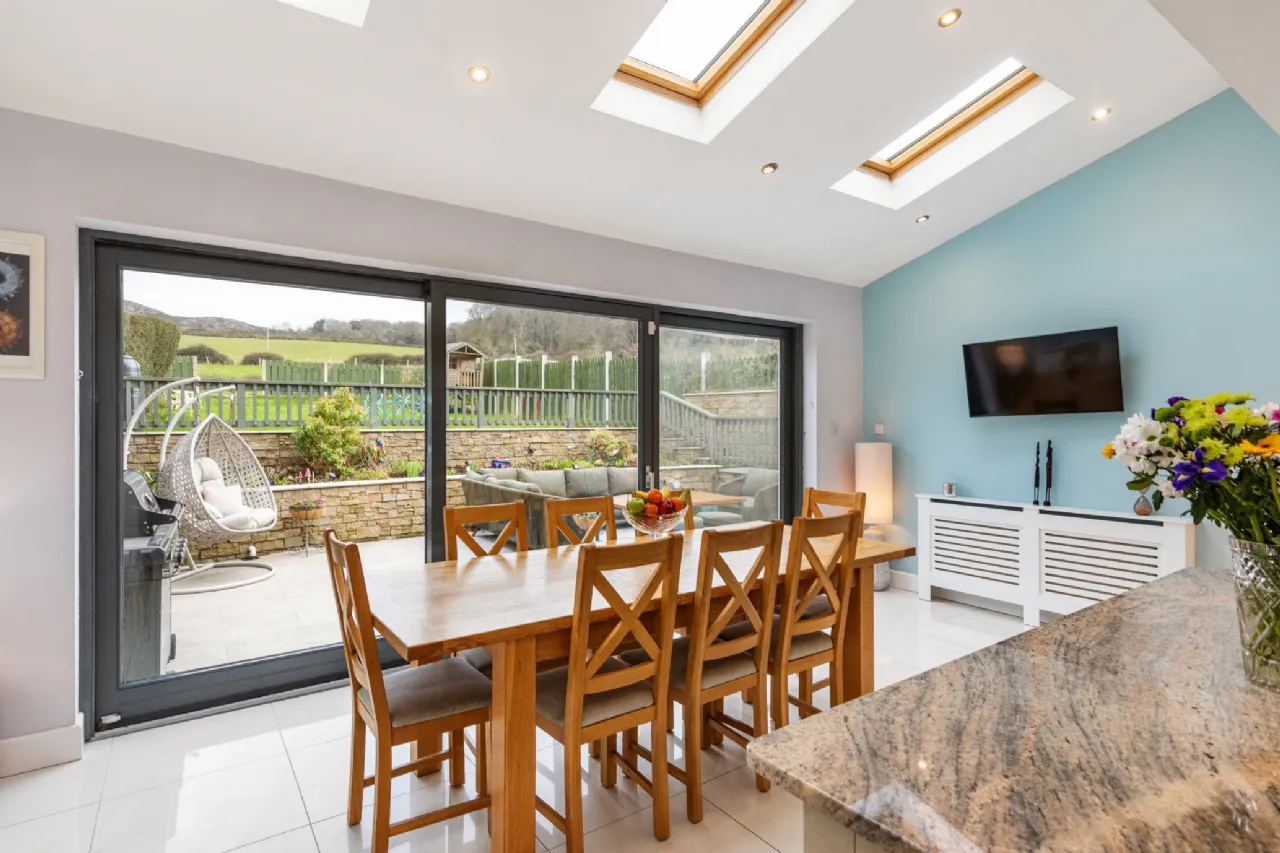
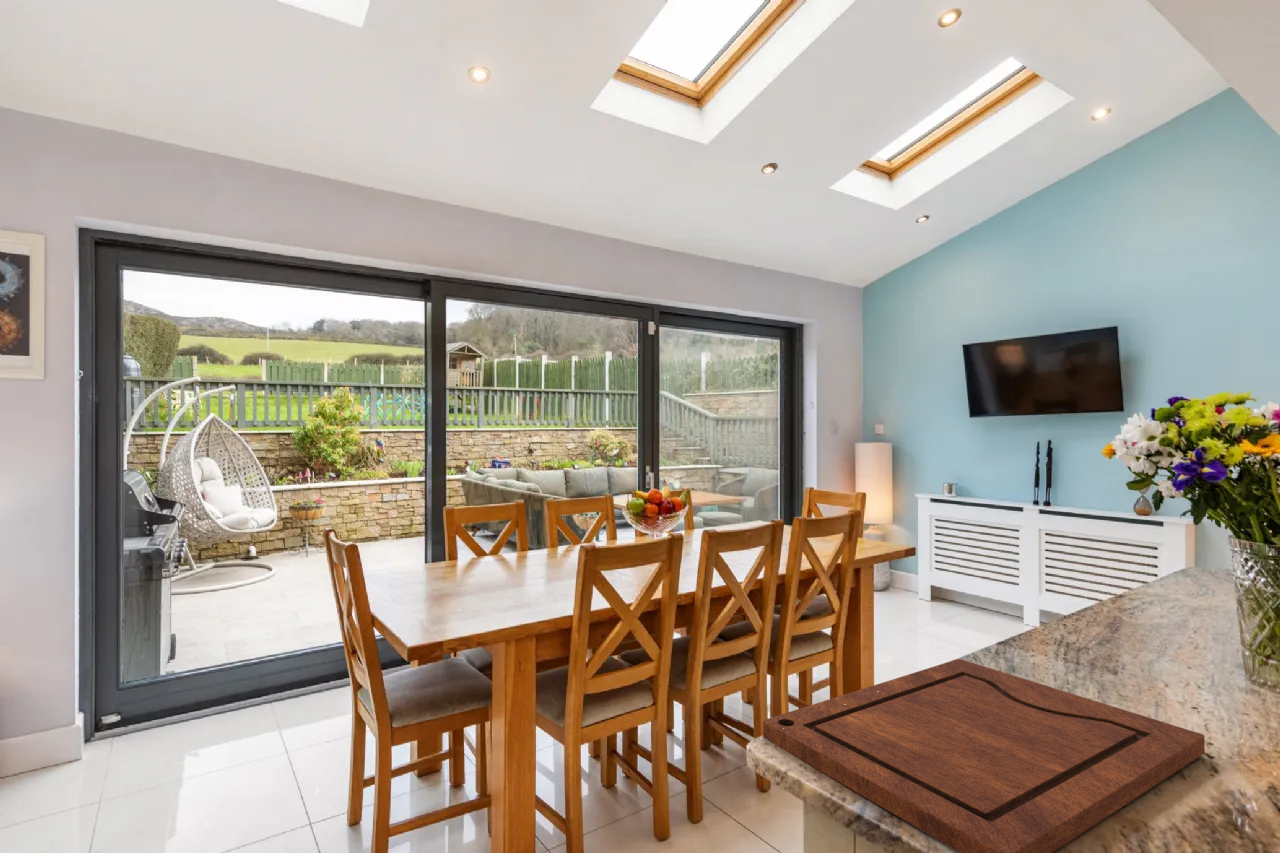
+ cutting board [762,658,1206,853]
